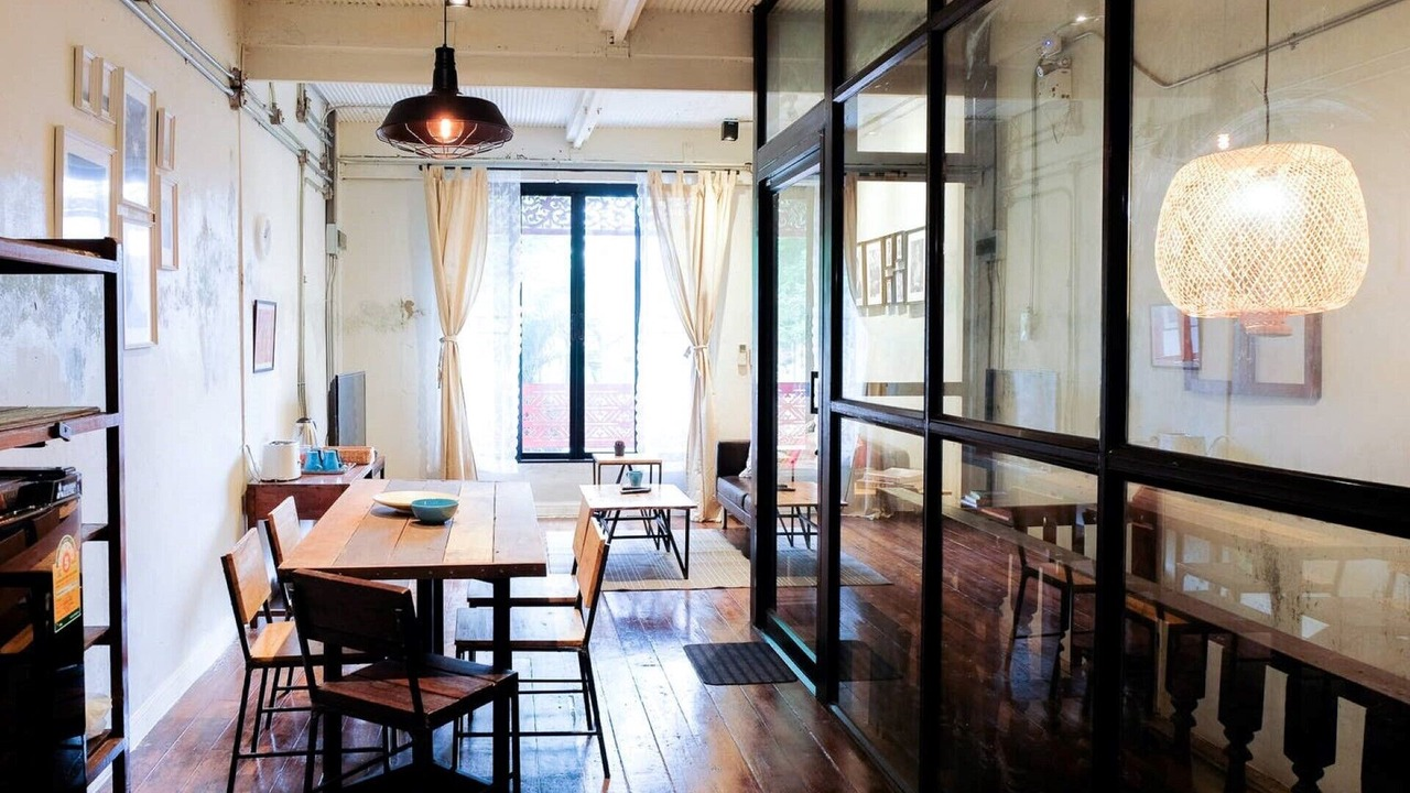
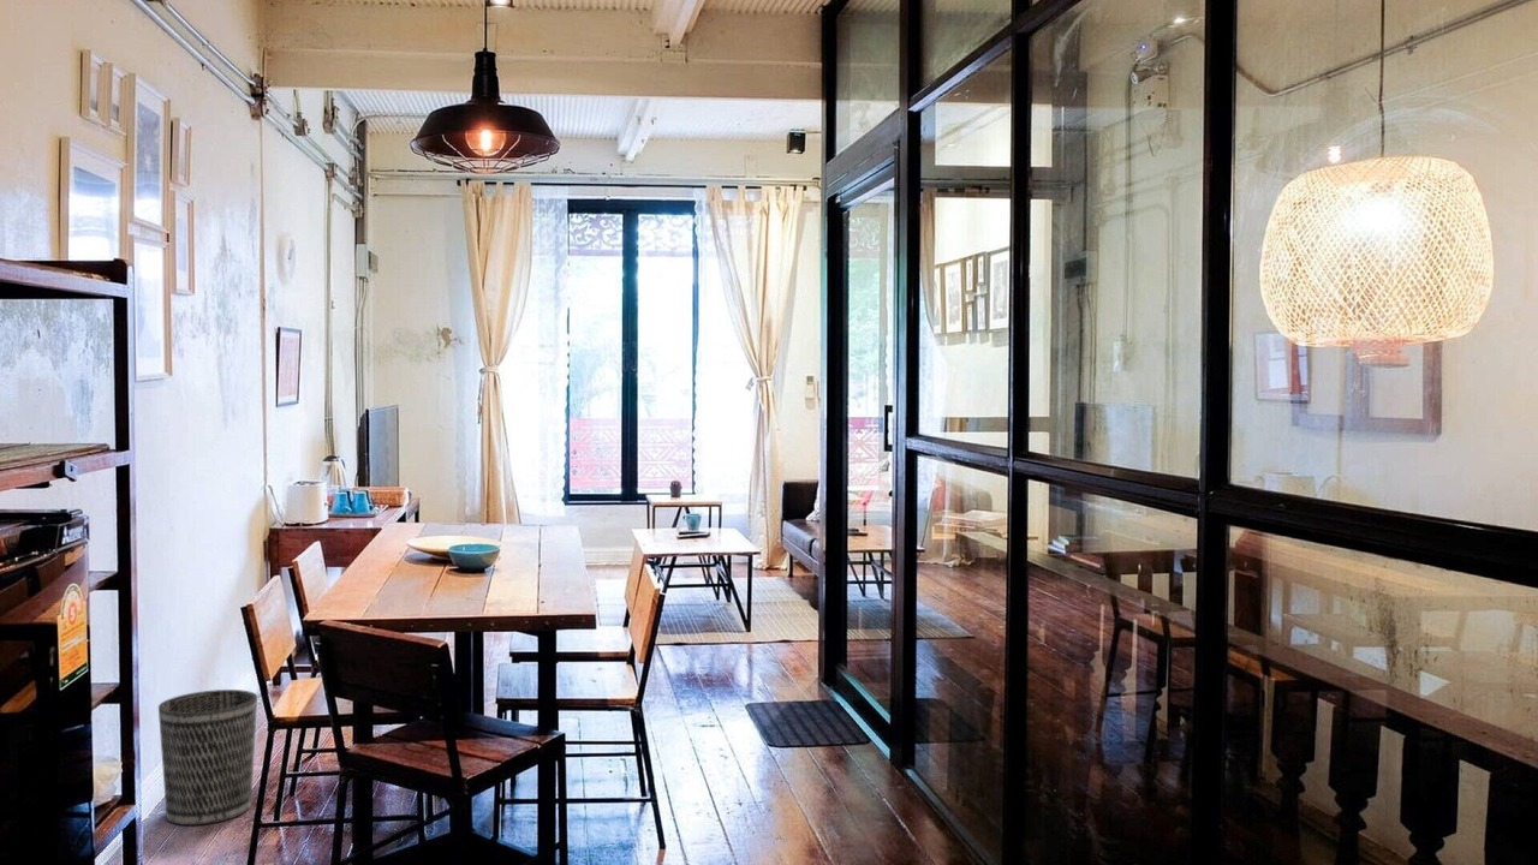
+ wastebasket [157,688,258,827]
